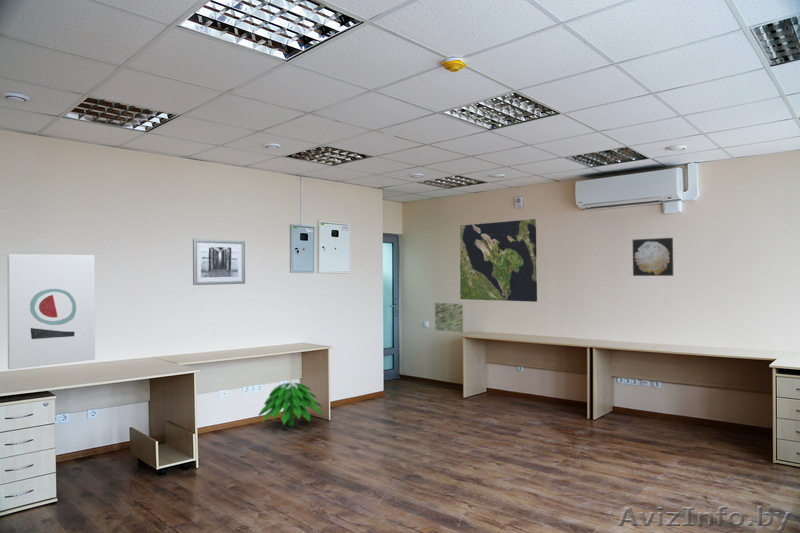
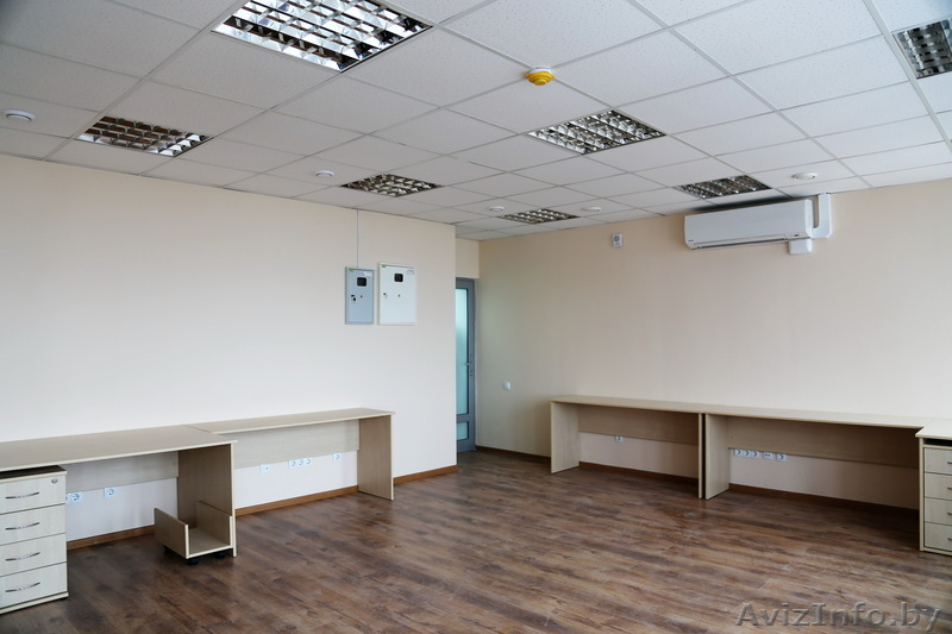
- world map [459,218,538,303]
- wall art [7,253,96,370]
- wall art [632,237,674,277]
- wall art [434,302,464,334]
- indoor plant [257,382,324,428]
- wall art [192,238,246,286]
